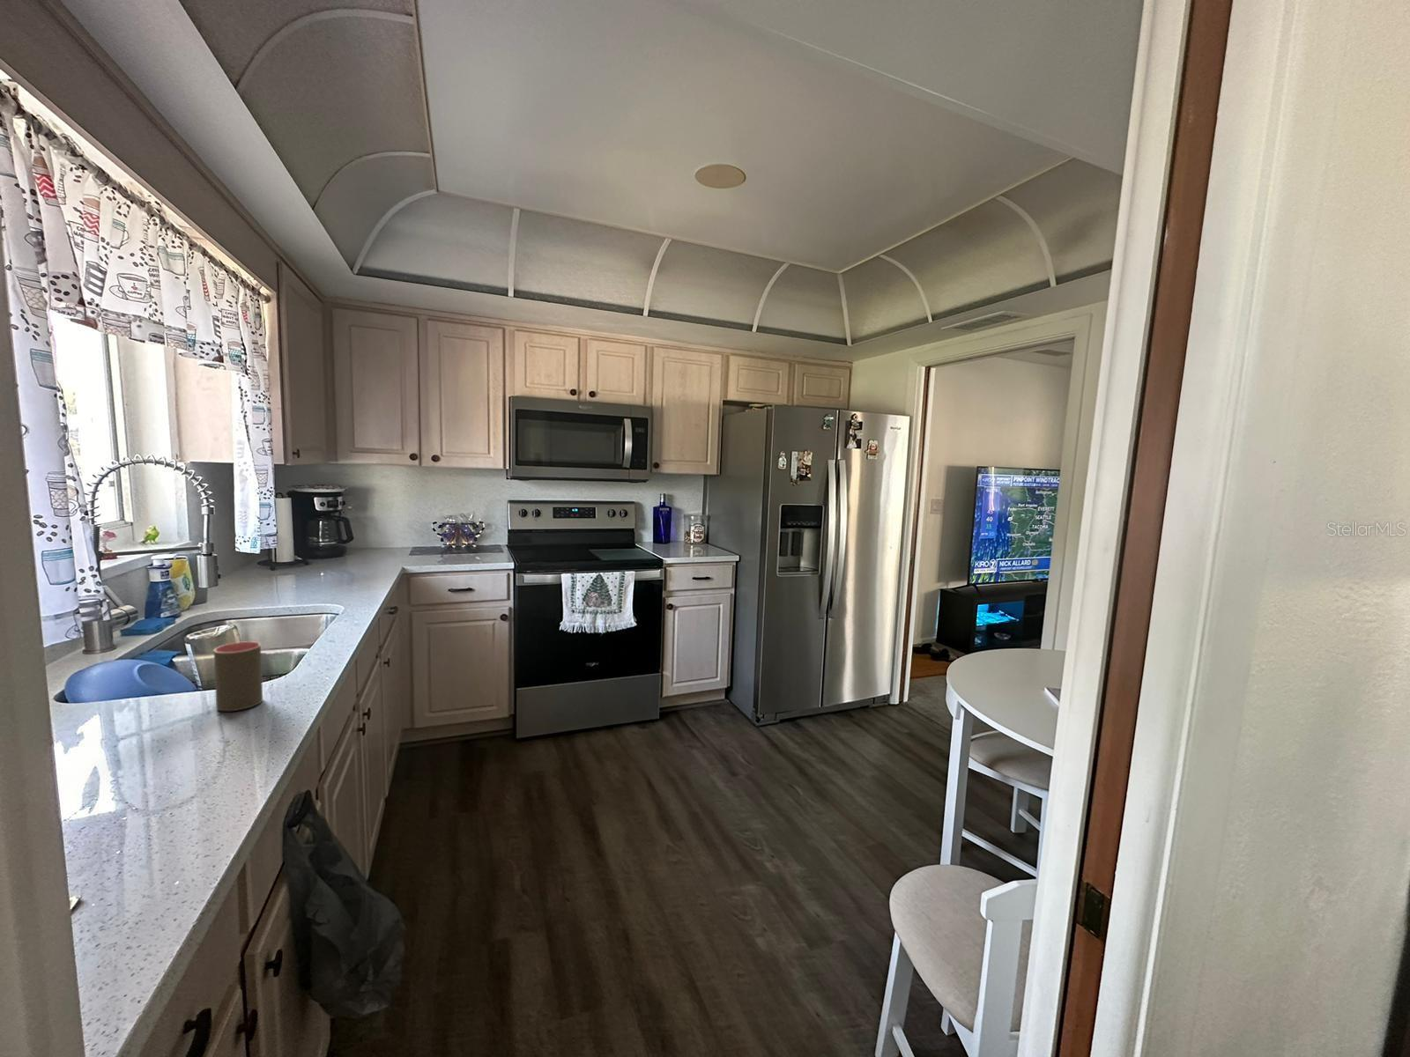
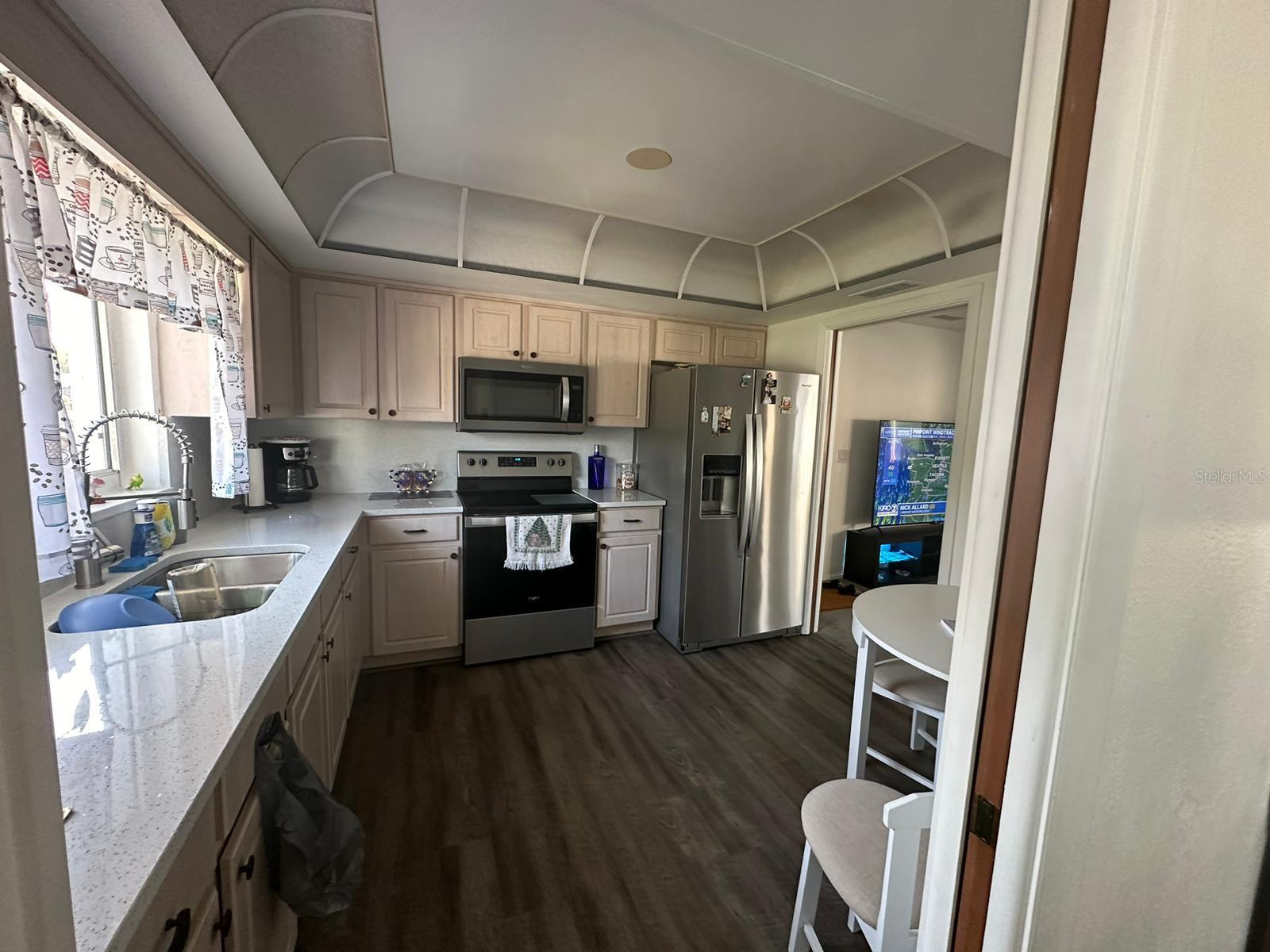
- cup [213,641,263,713]
